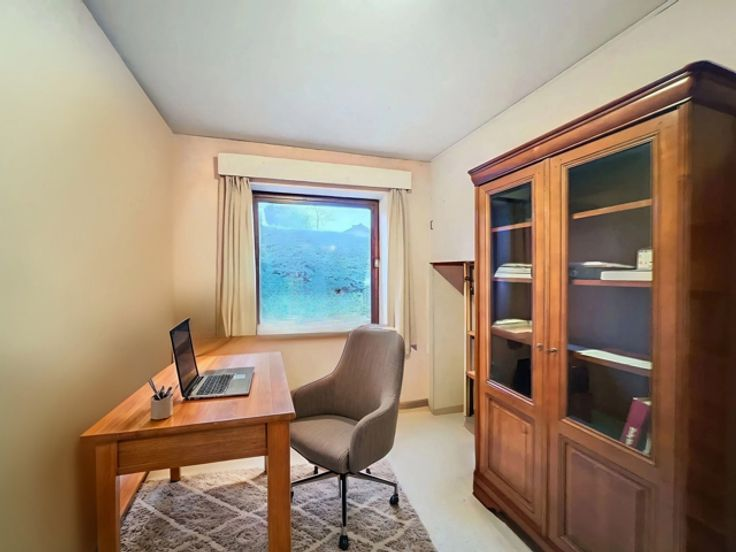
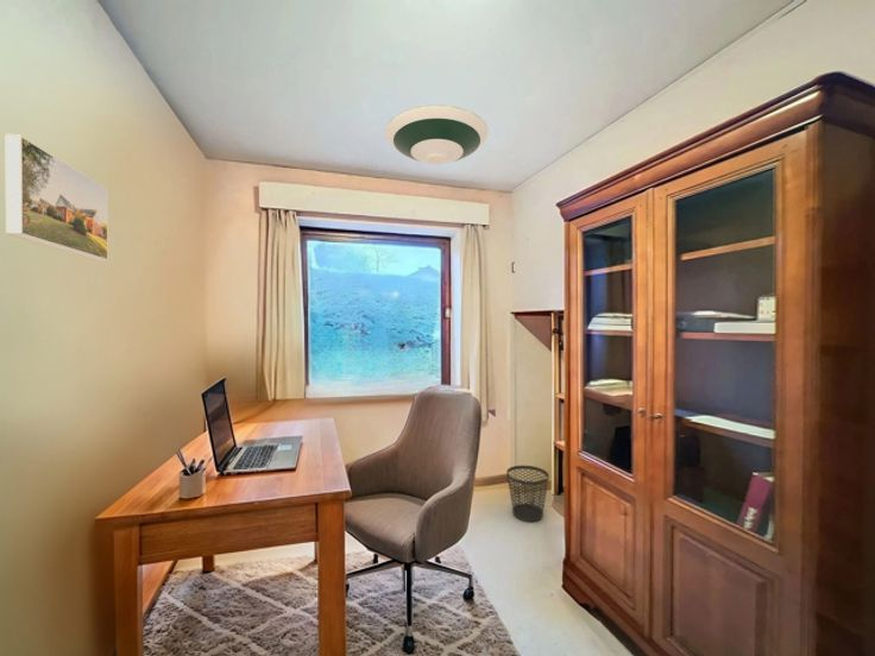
+ wastebasket [505,465,550,523]
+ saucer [384,103,490,165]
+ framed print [5,132,109,261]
